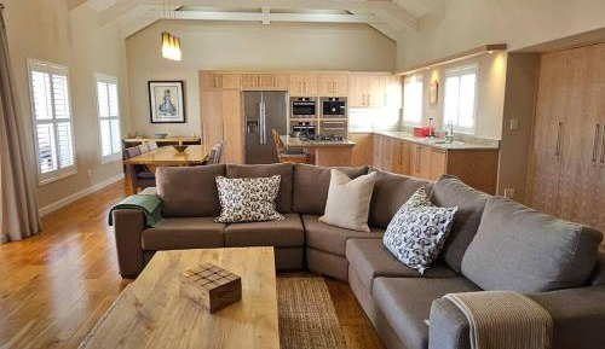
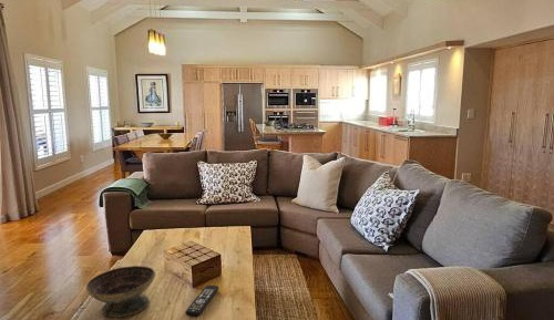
+ decorative bowl [85,265,156,319]
+ remote control [184,285,219,318]
